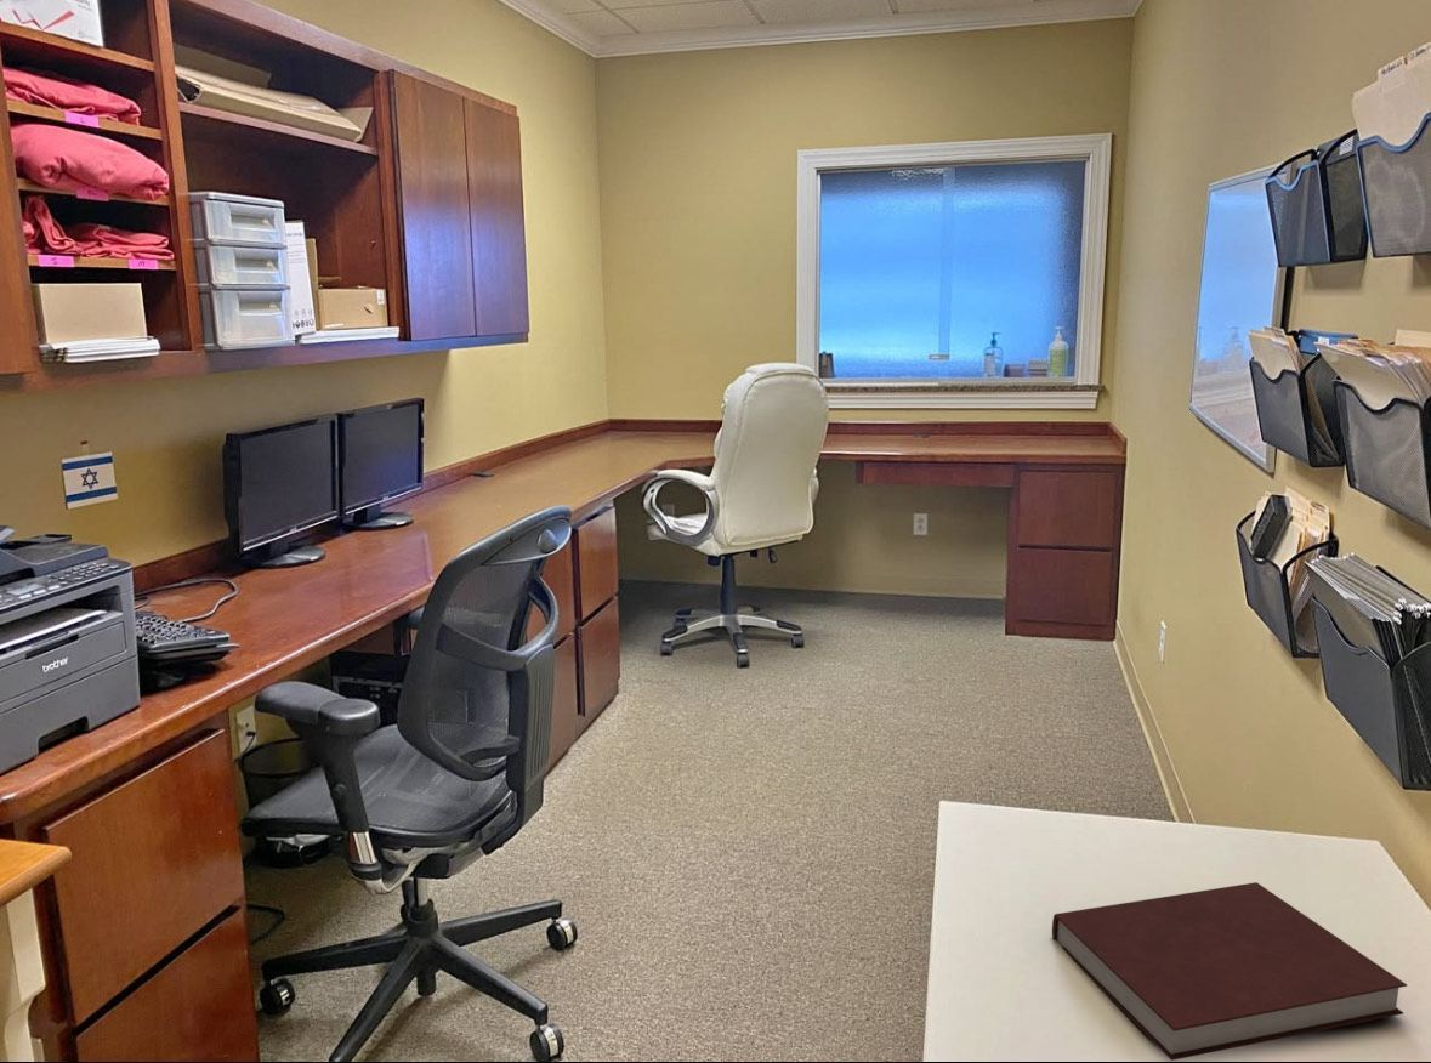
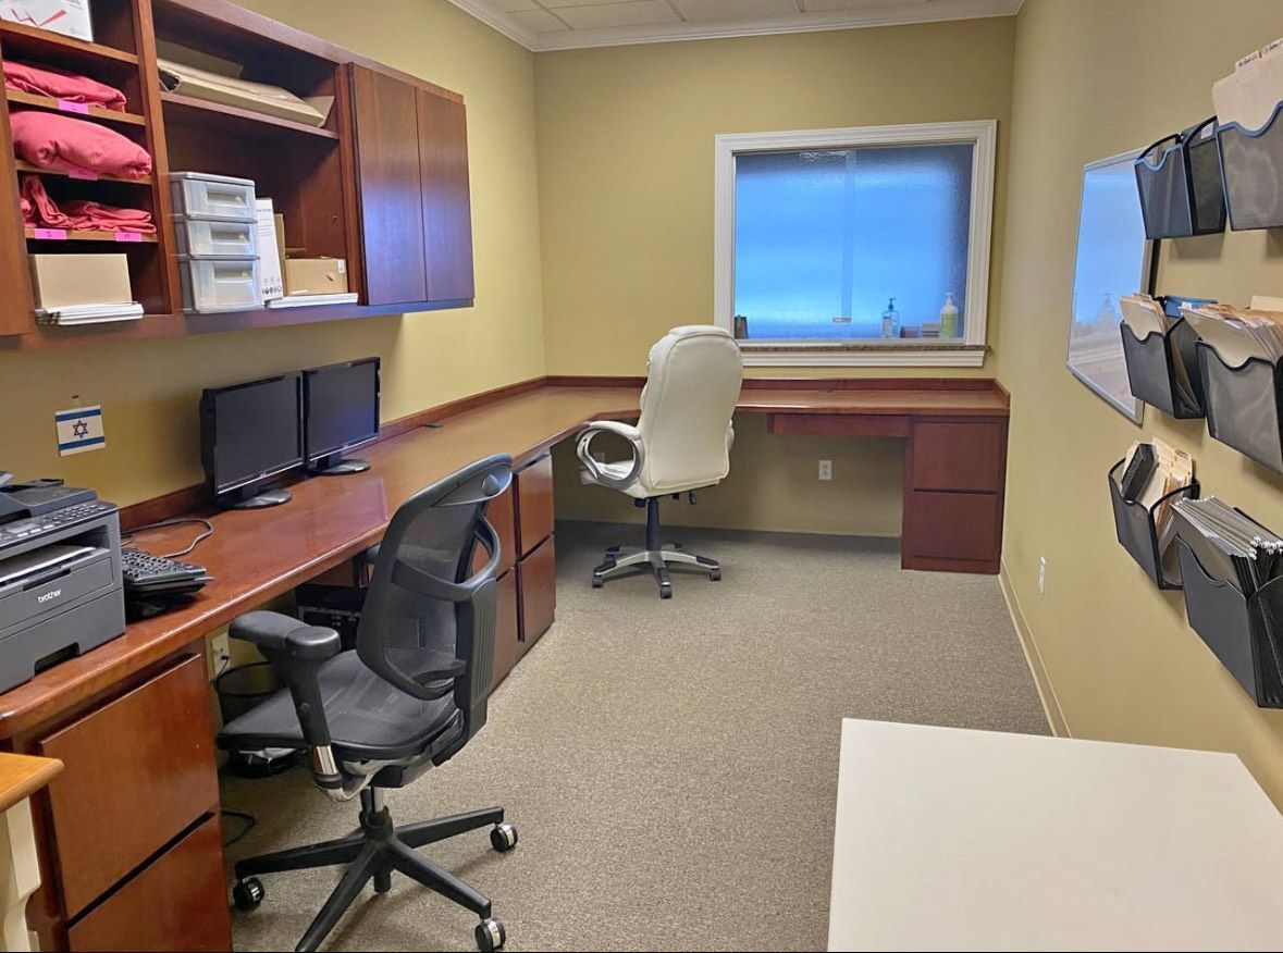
- notebook [1051,881,1408,1062]
